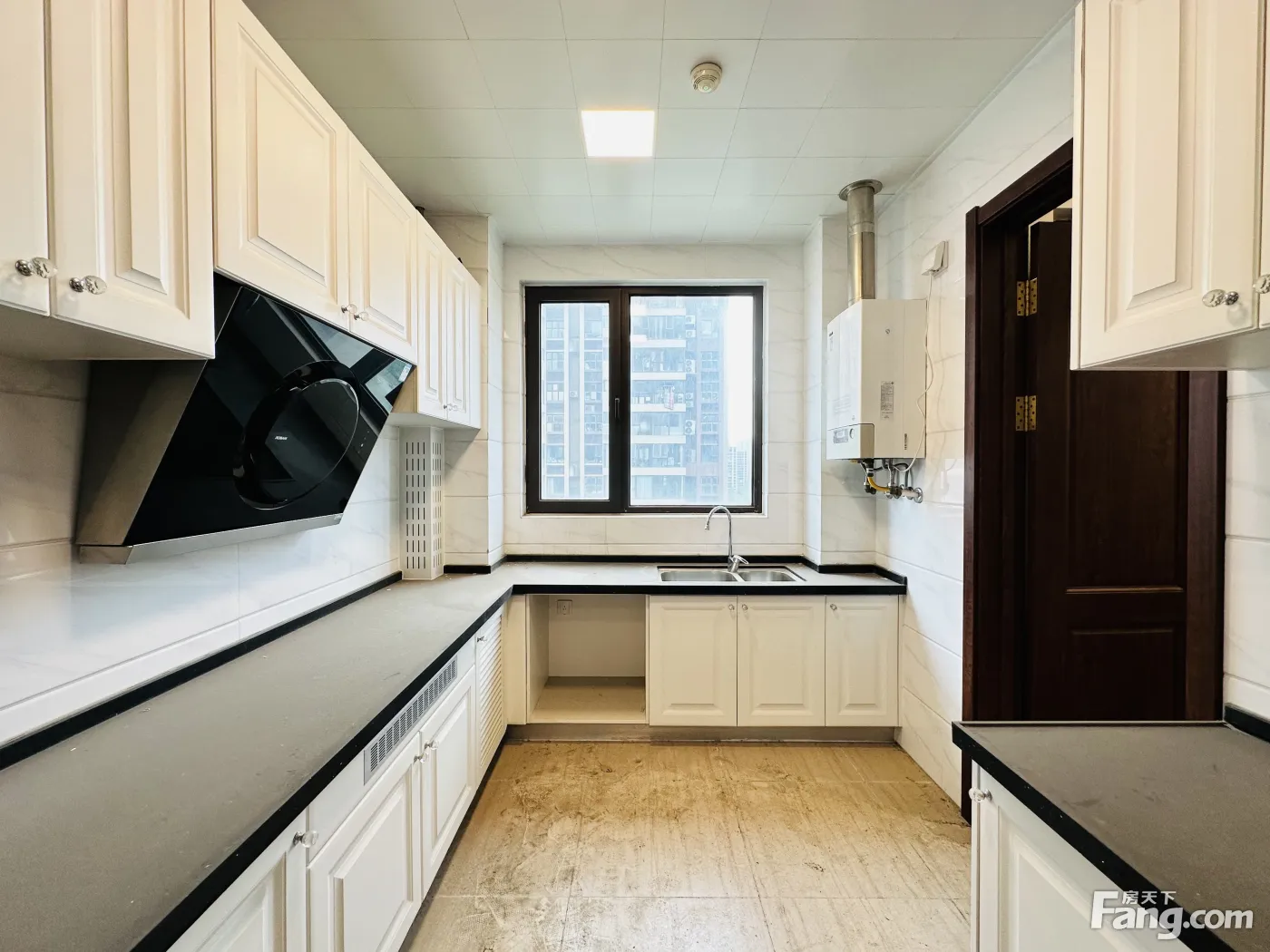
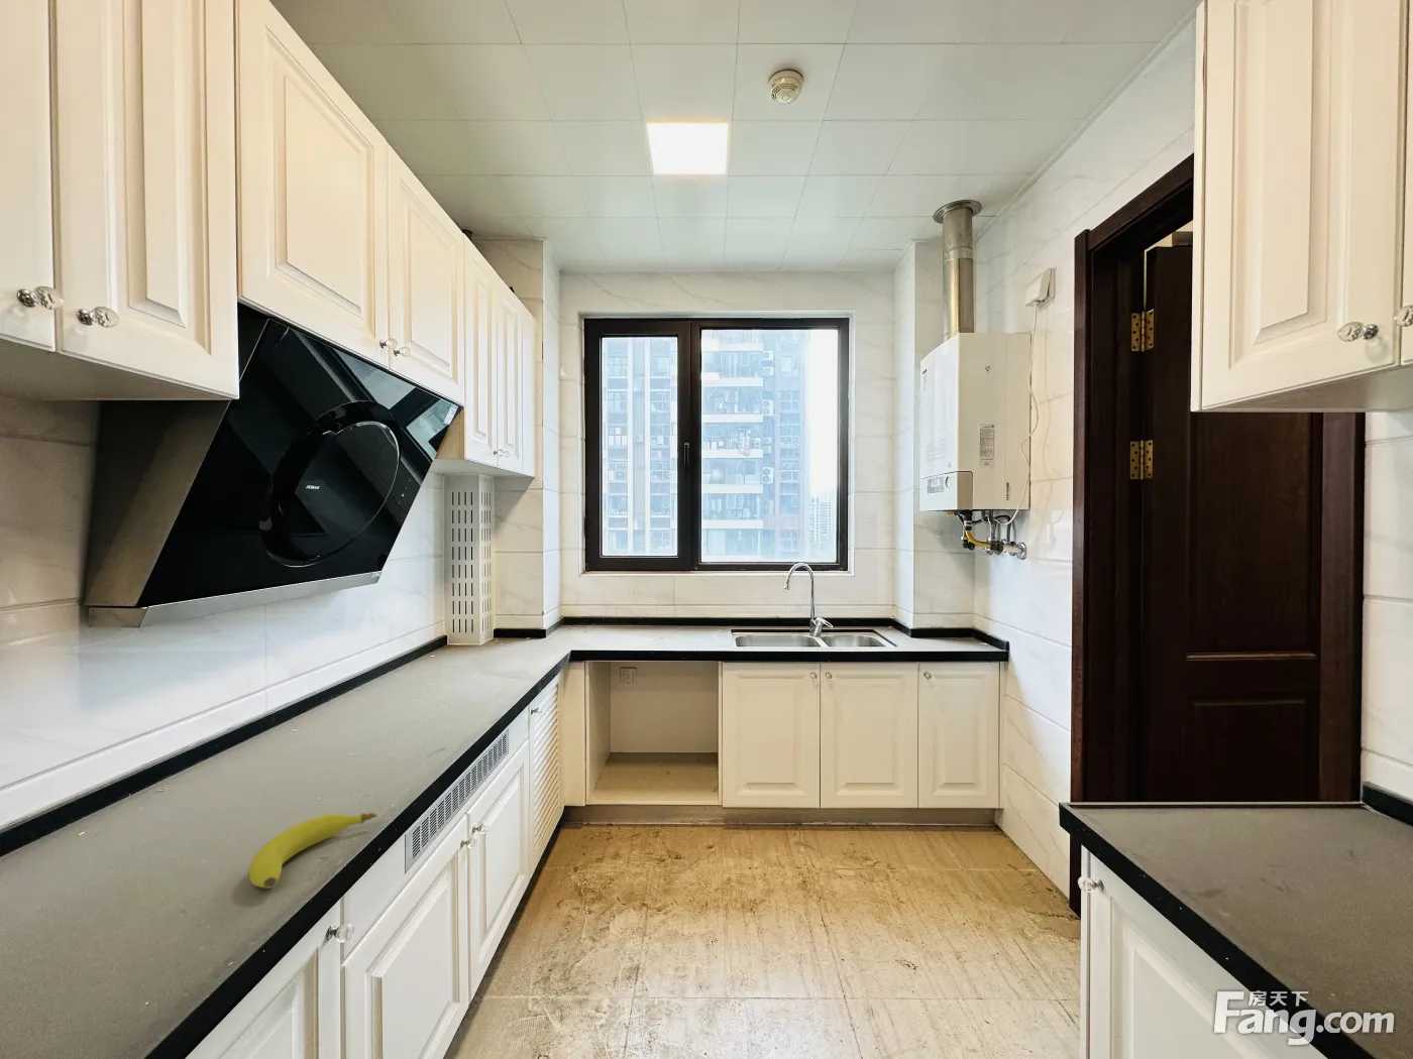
+ fruit [248,812,377,890]
